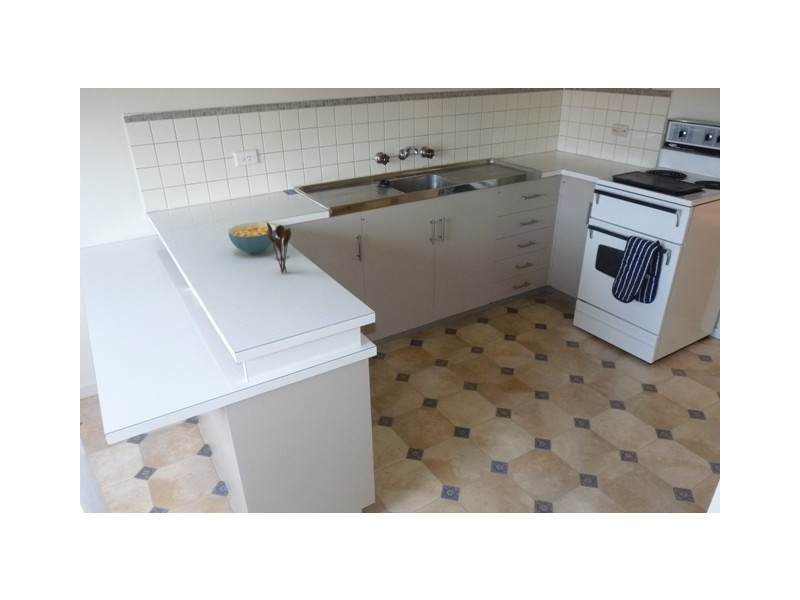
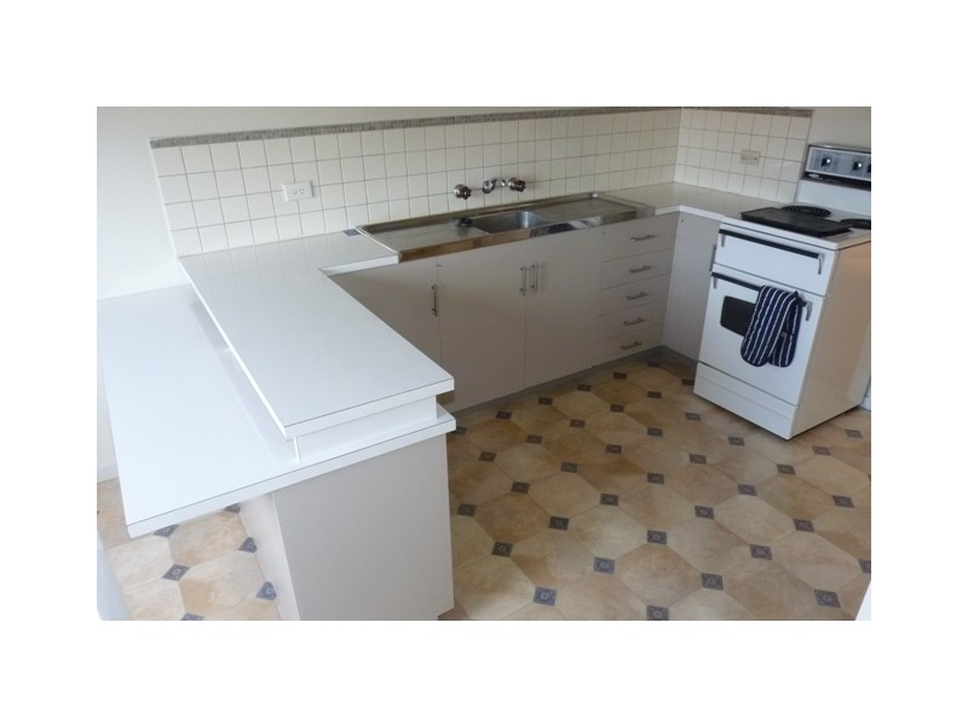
- cereal bowl [228,221,277,255]
- utensil holder [266,221,292,274]
